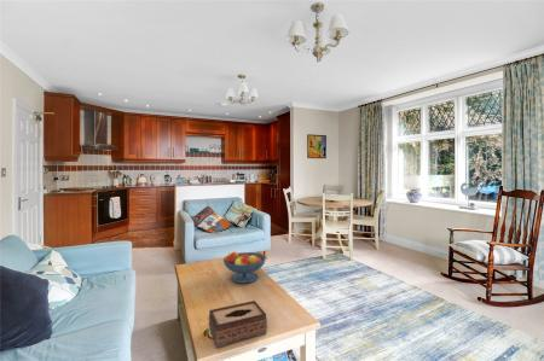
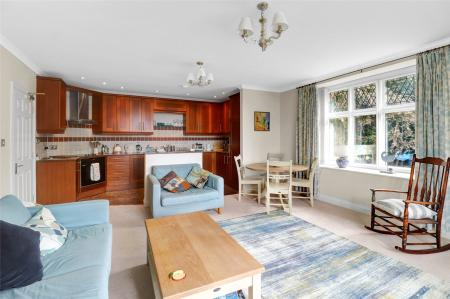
- fruit bowl [222,251,267,285]
- tissue box [208,299,268,349]
